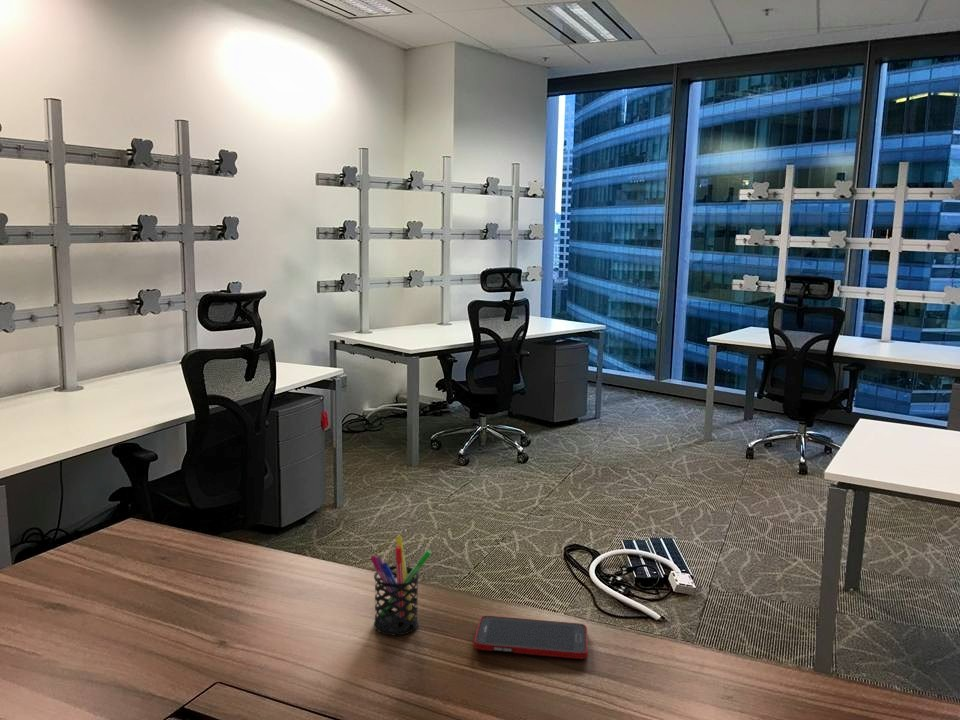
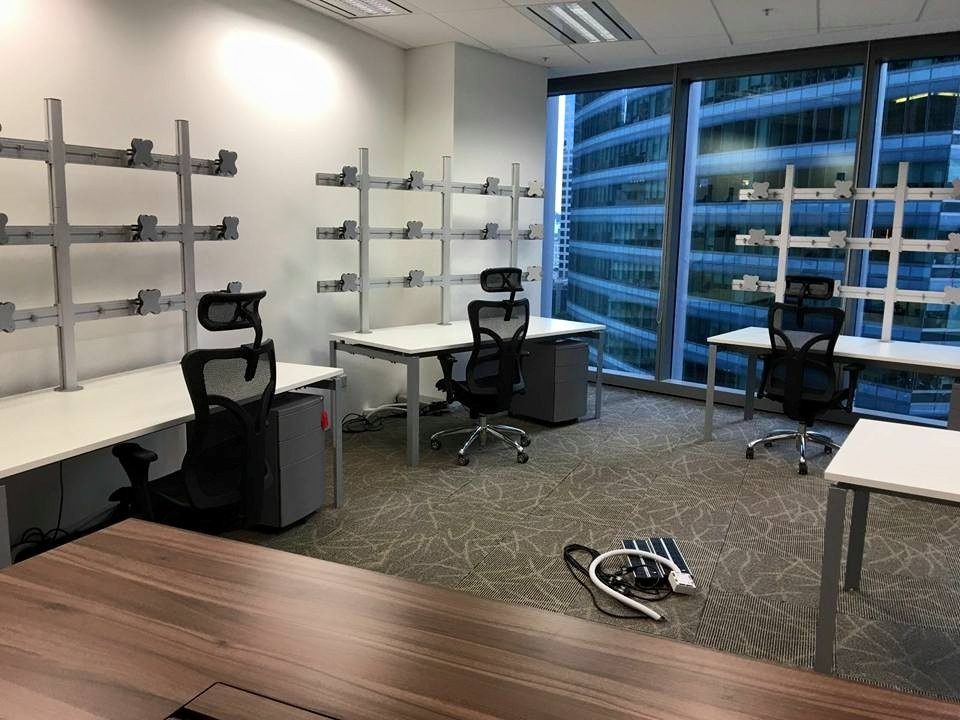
- pen holder [370,535,432,636]
- cell phone [473,615,589,660]
